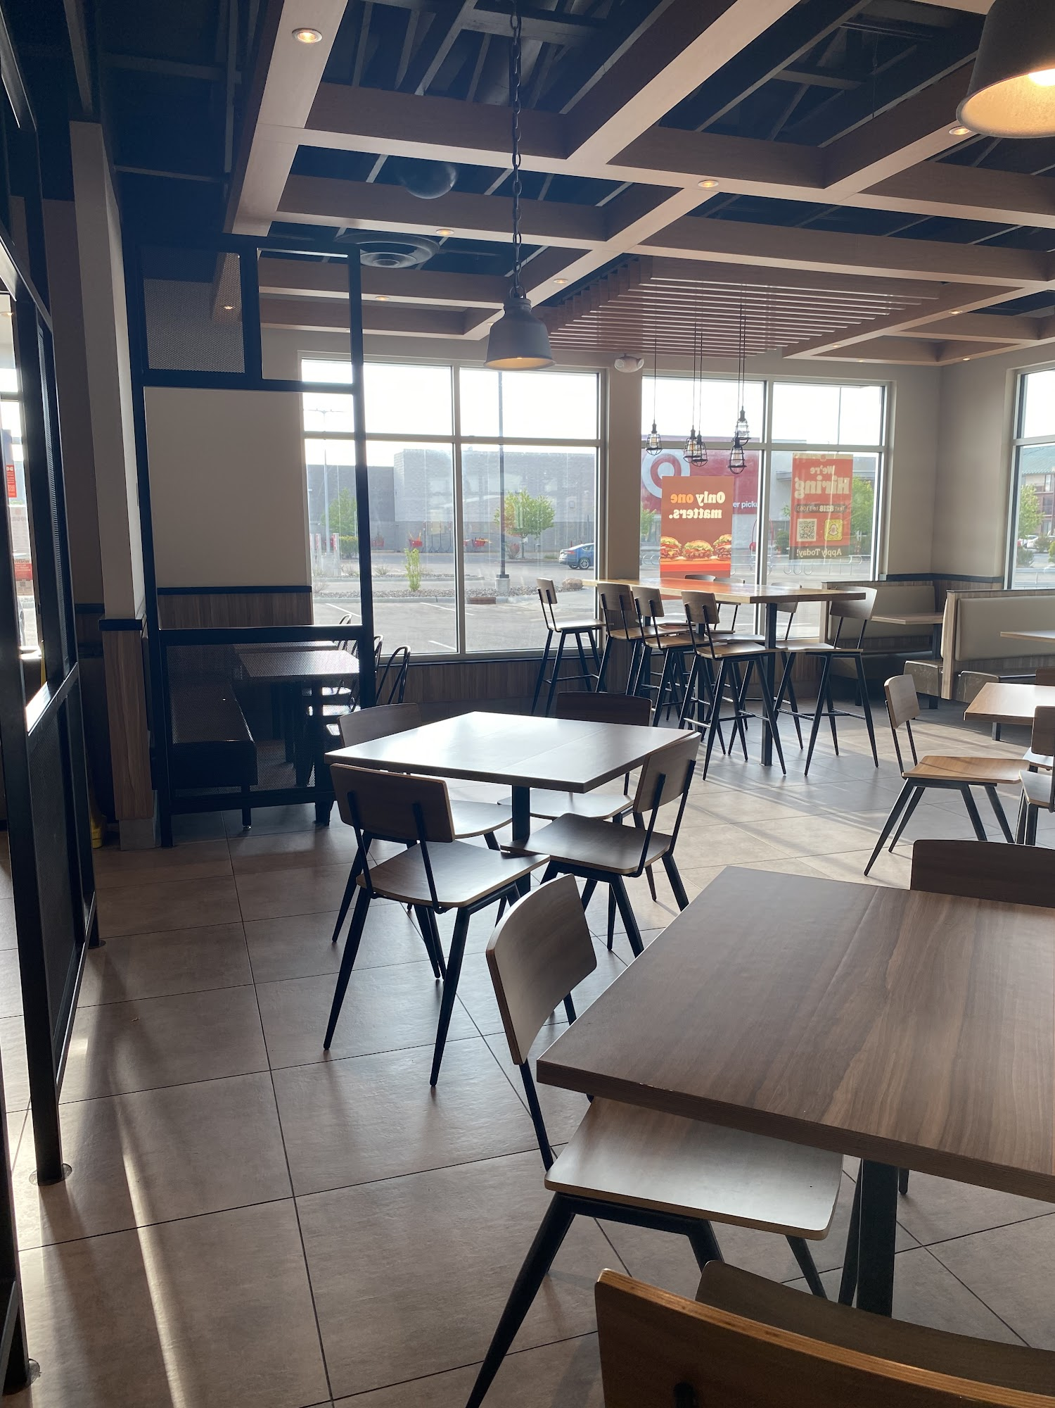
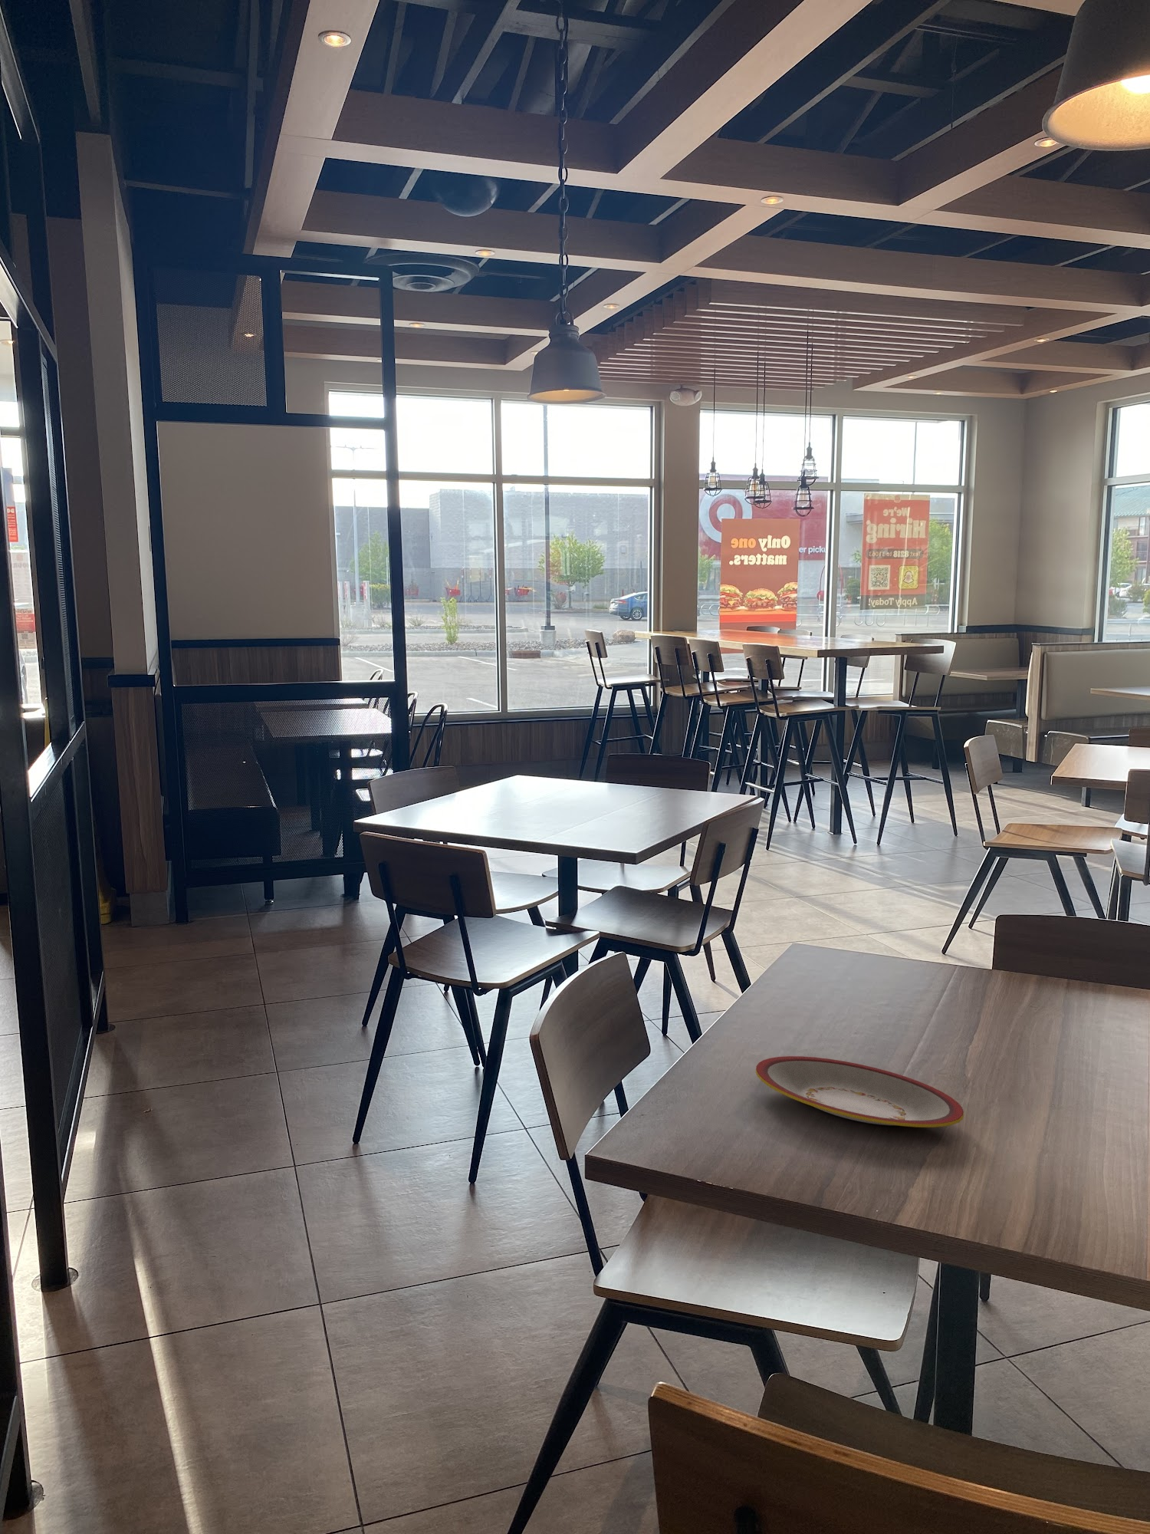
+ plate [755,1056,964,1128]
